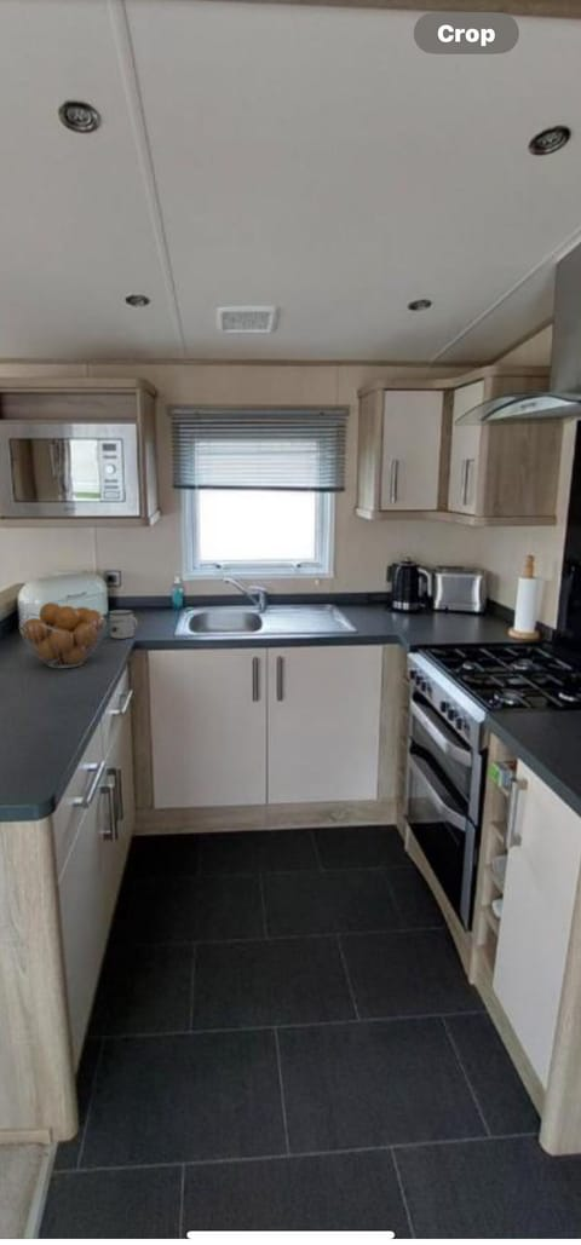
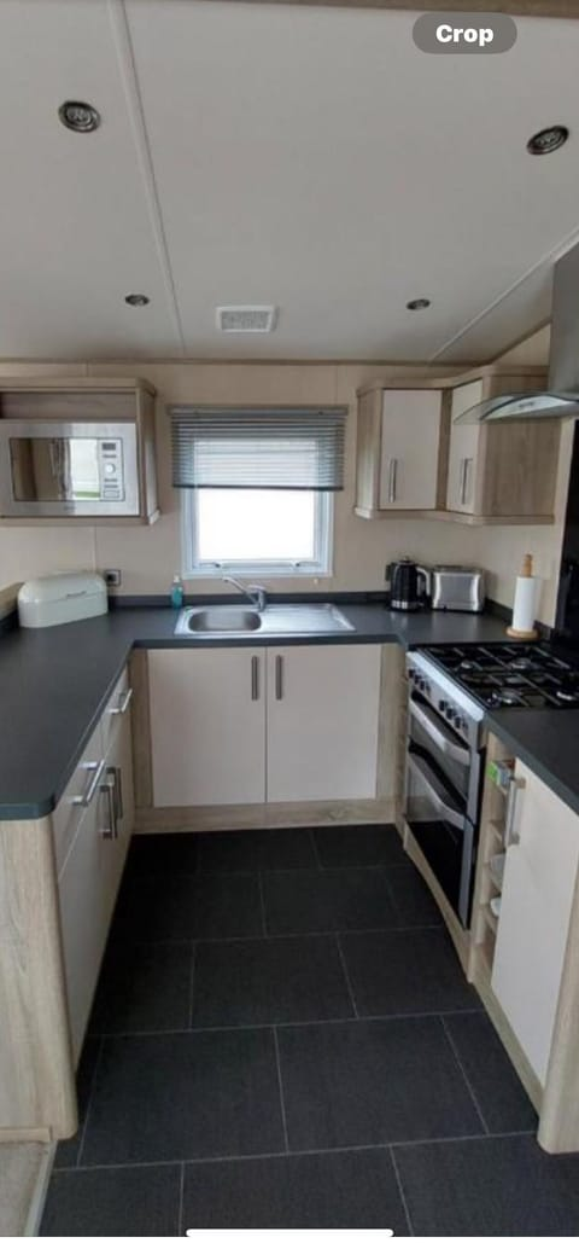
- mug [107,609,139,640]
- fruit basket [18,601,108,669]
